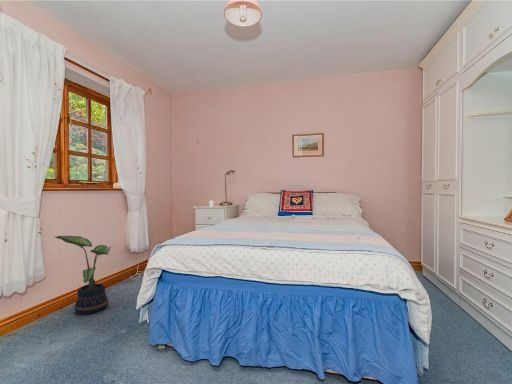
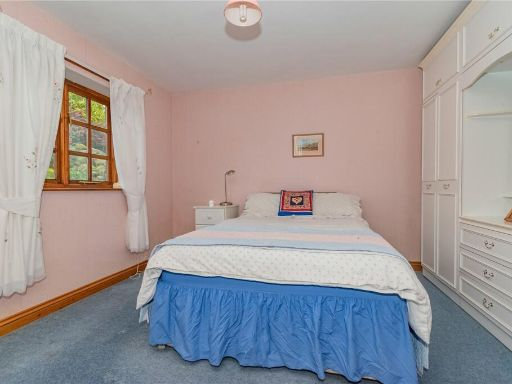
- potted plant [54,235,112,315]
